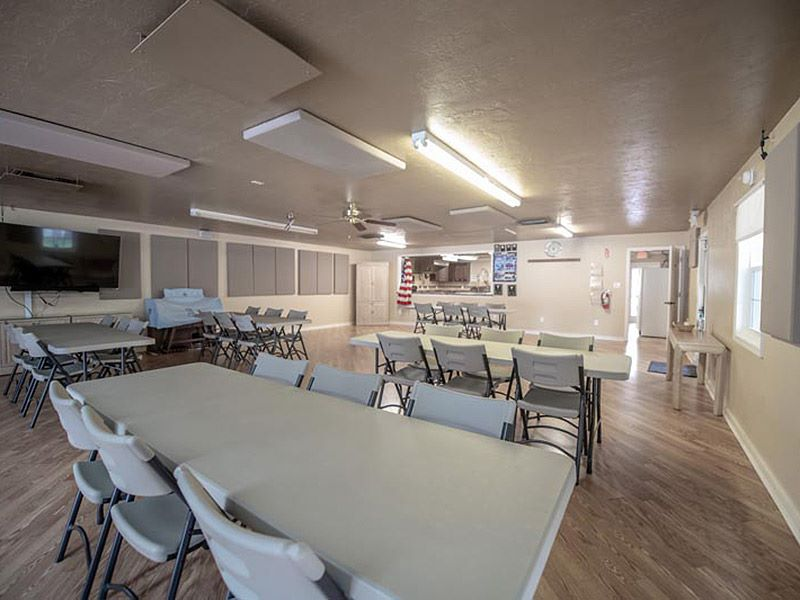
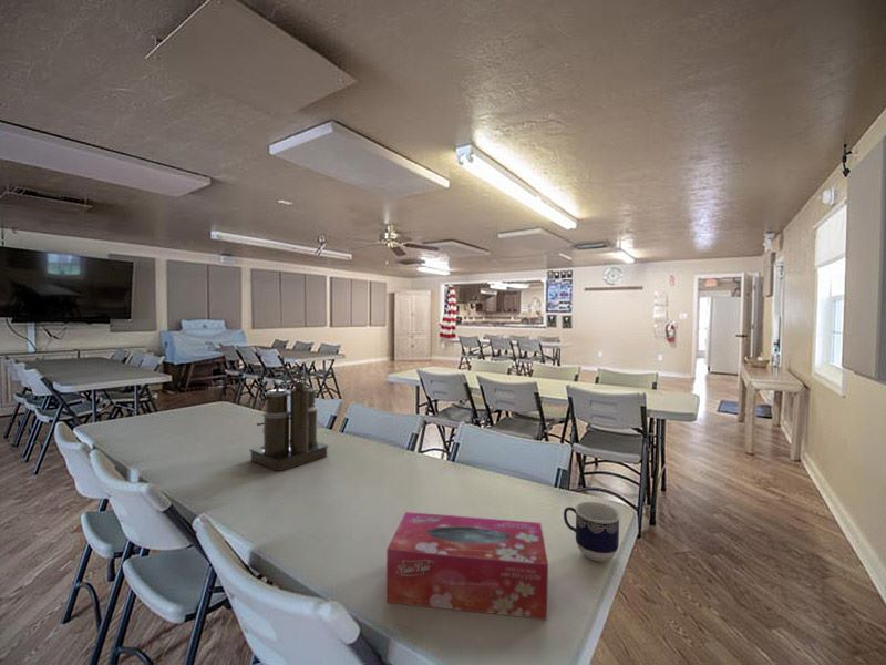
+ tissue box [385,511,549,621]
+ cup [563,501,621,563]
+ coffee maker [248,367,330,472]
